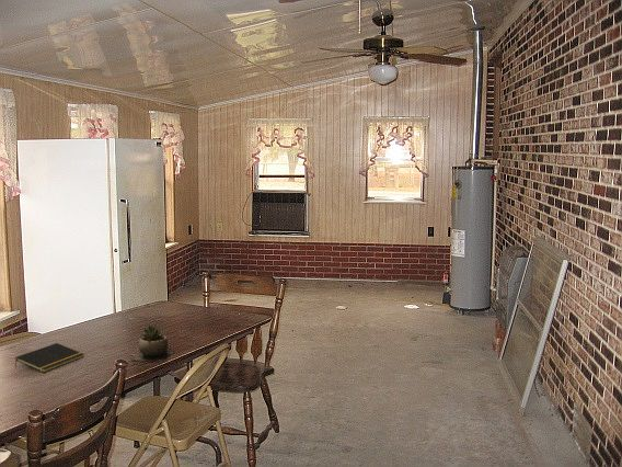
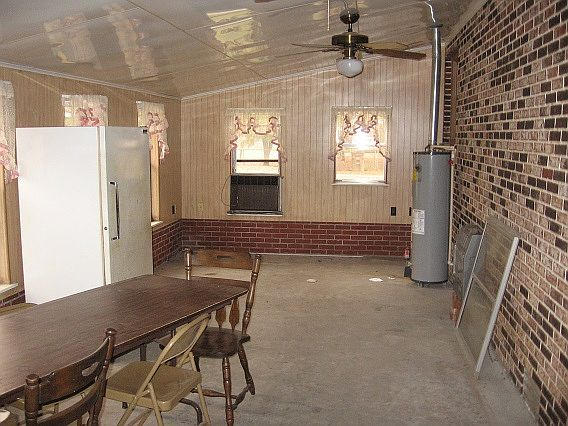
- notepad [14,342,84,373]
- succulent plant [133,323,173,363]
